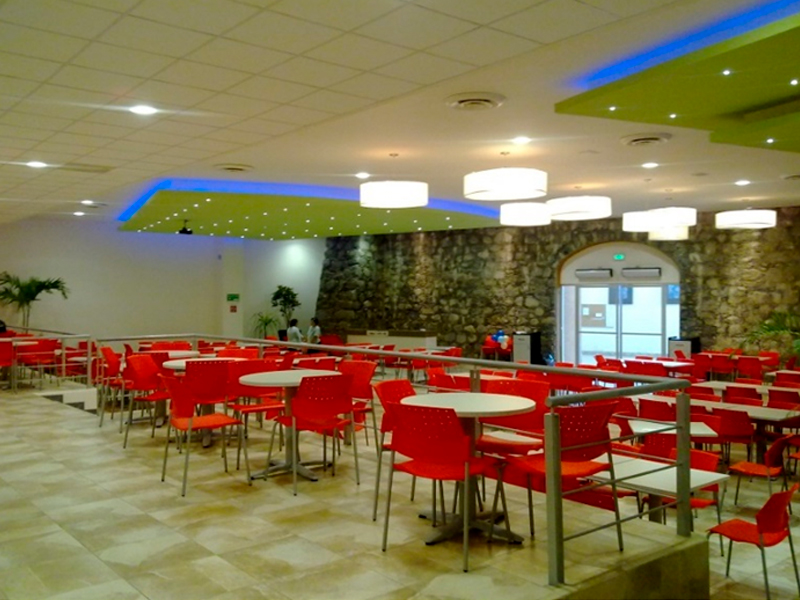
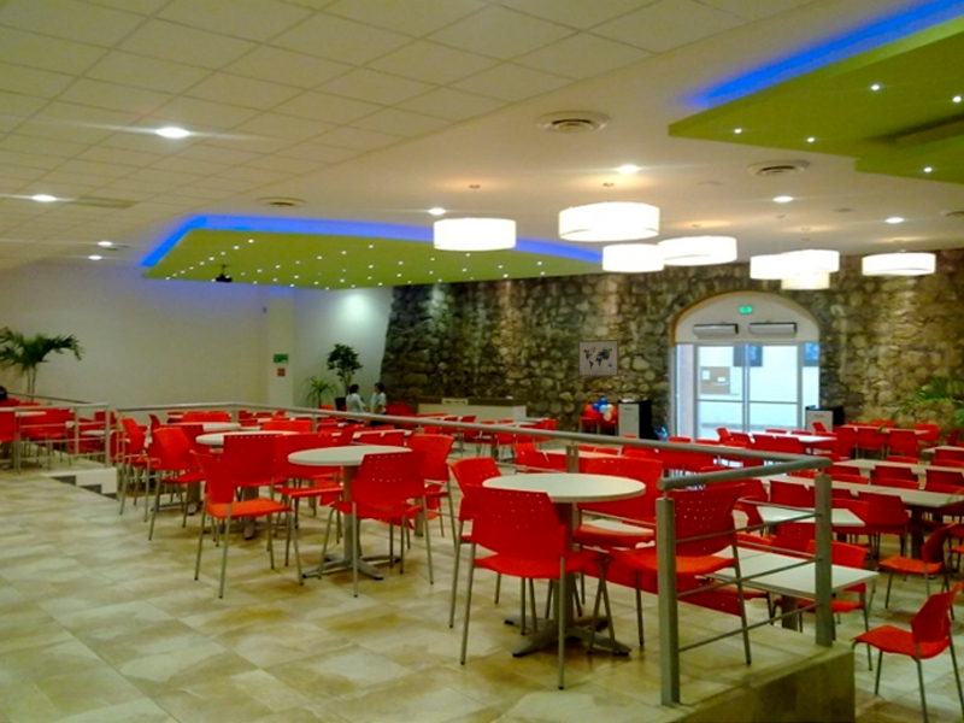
+ wall art [577,339,621,378]
